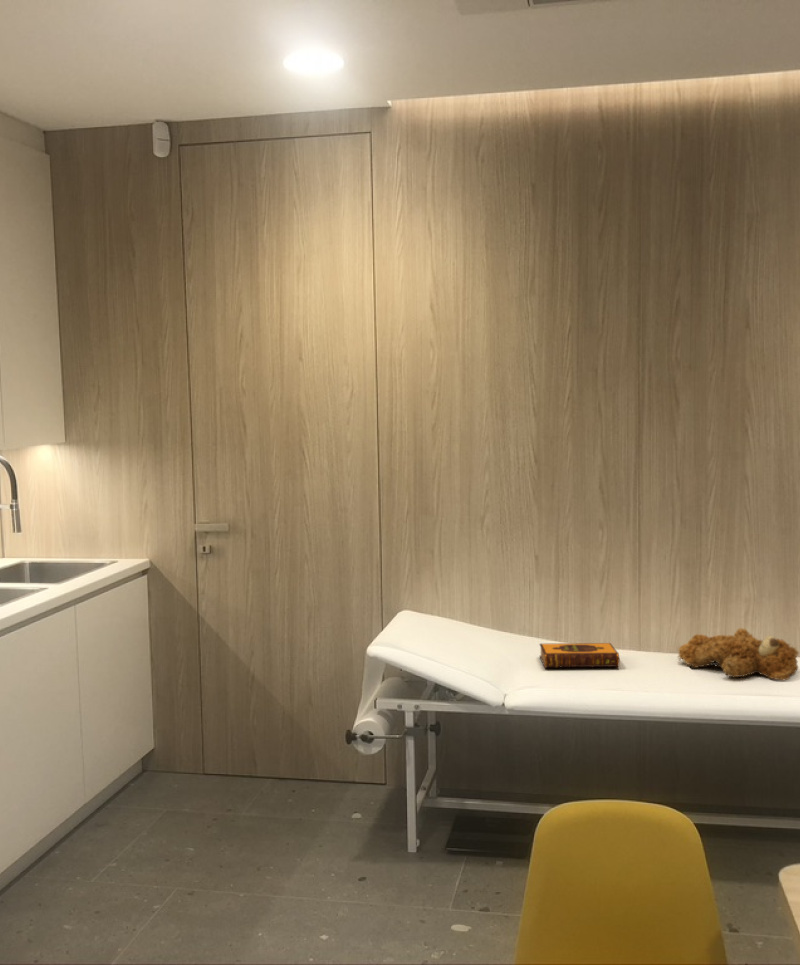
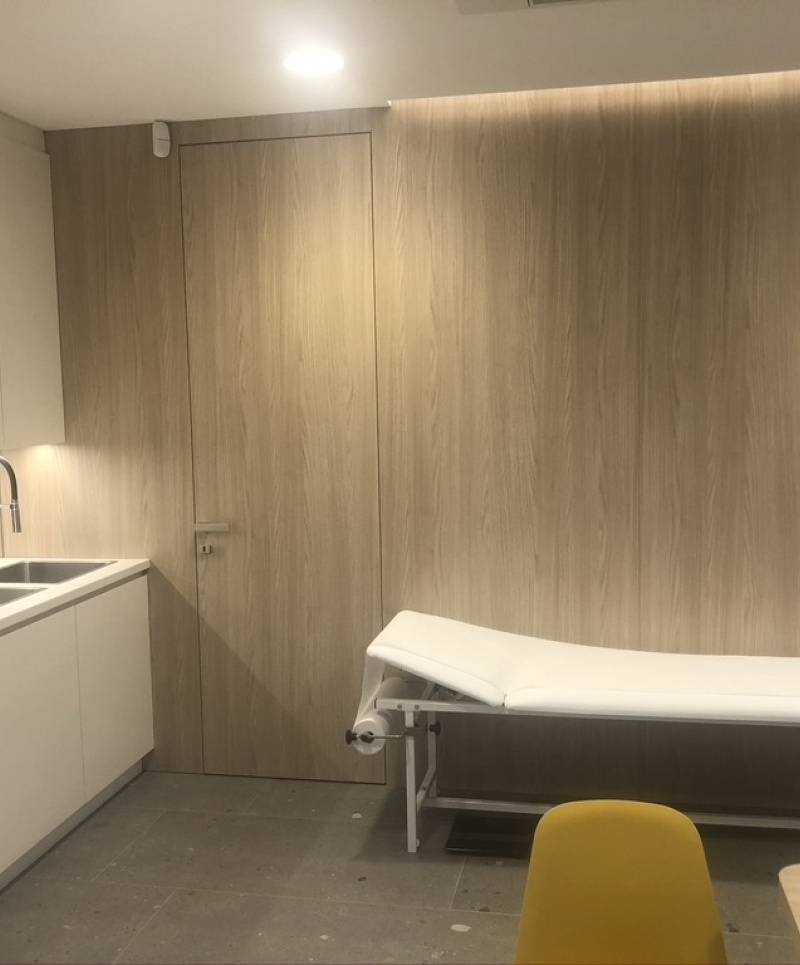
- teddy bear [676,627,800,682]
- hardback book [538,642,621,669]
